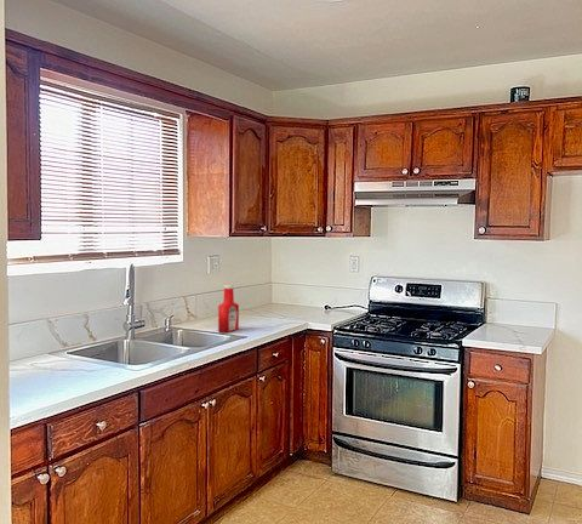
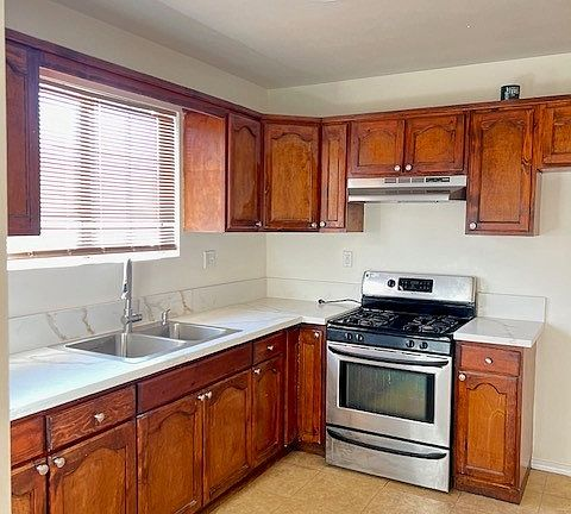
- soap bottle [217,284,240,334]
